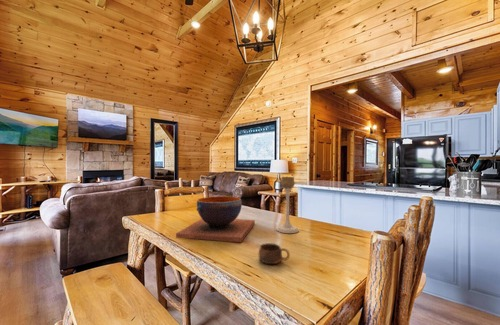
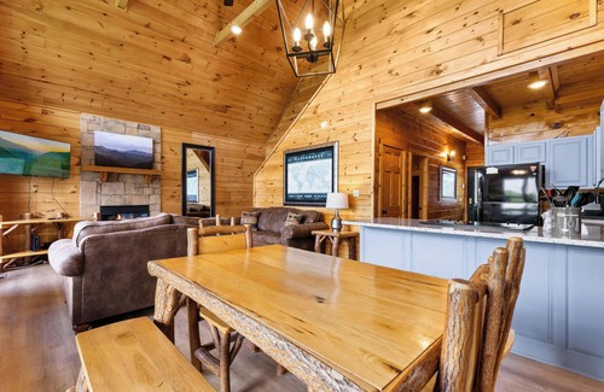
- decorative bowl [175,195,256,243]
- cup [258,242,291,265]
- candle holder [275,176,300,234]
